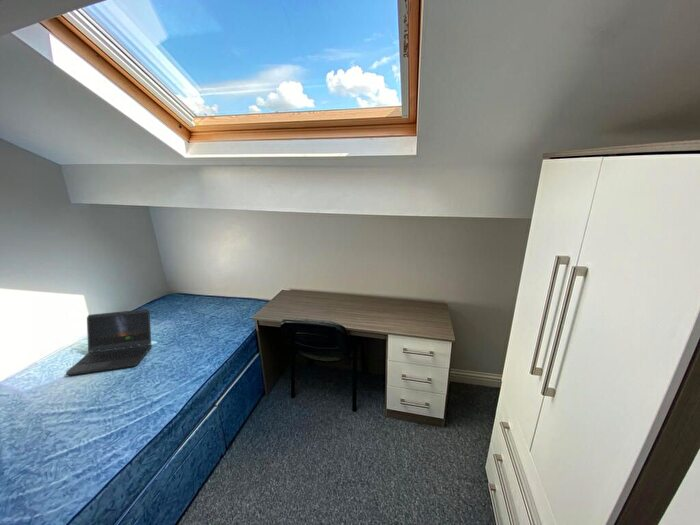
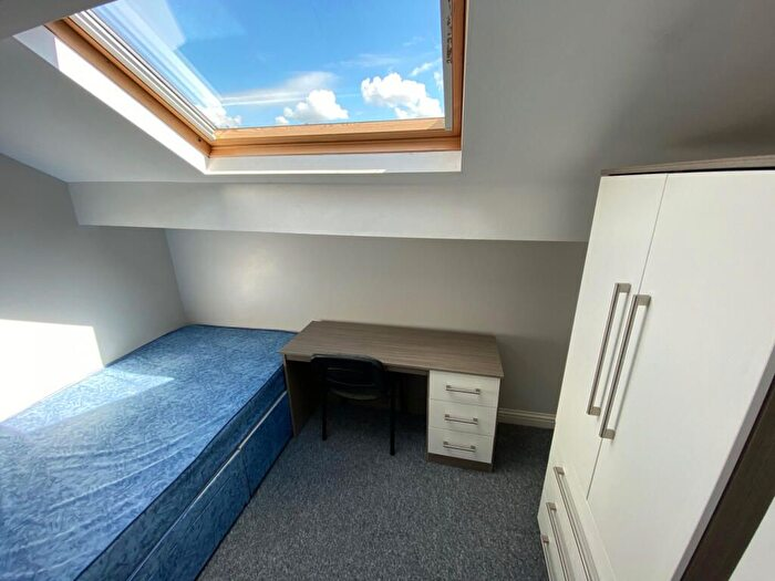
- laptop computer [65,308,153,376]
